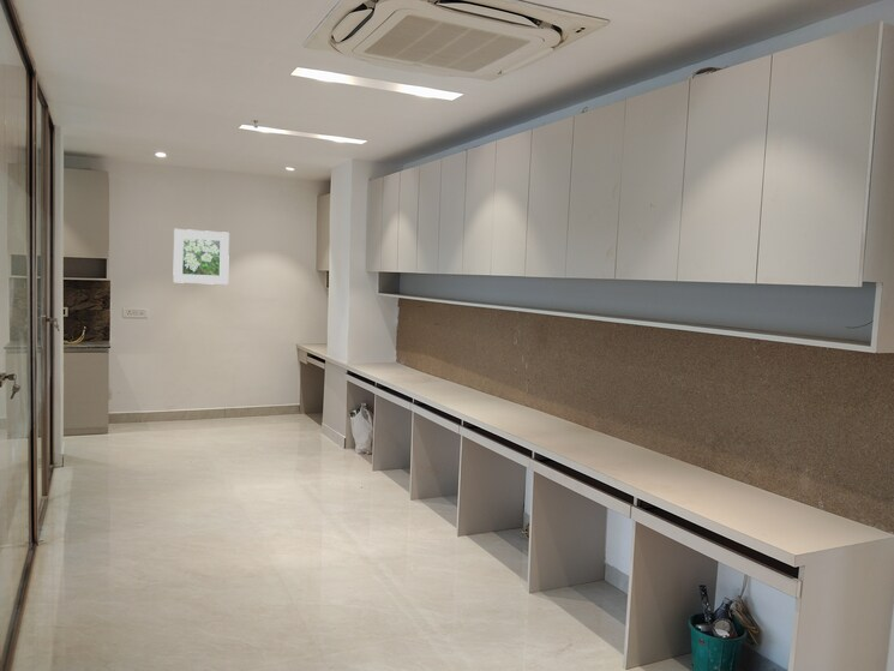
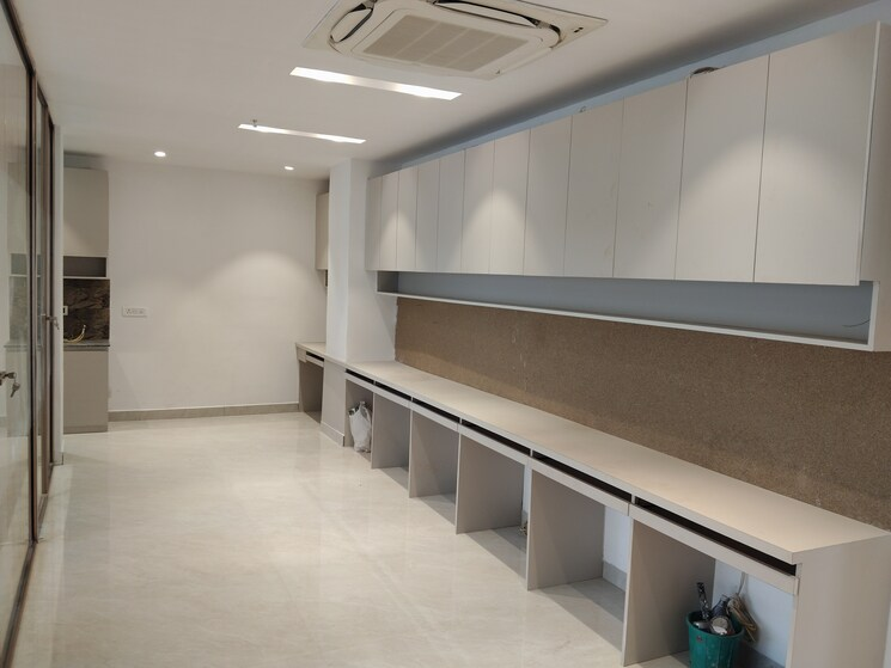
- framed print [172,228,230,286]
